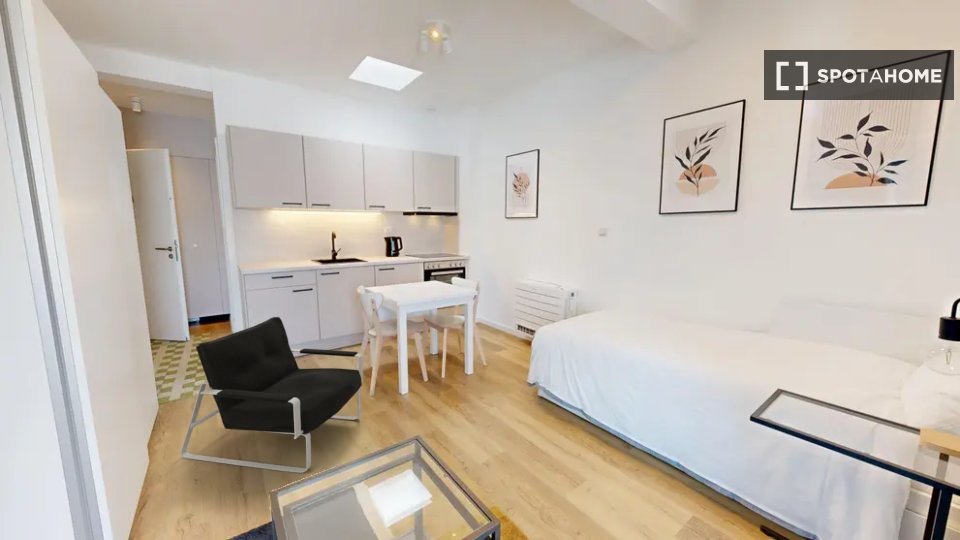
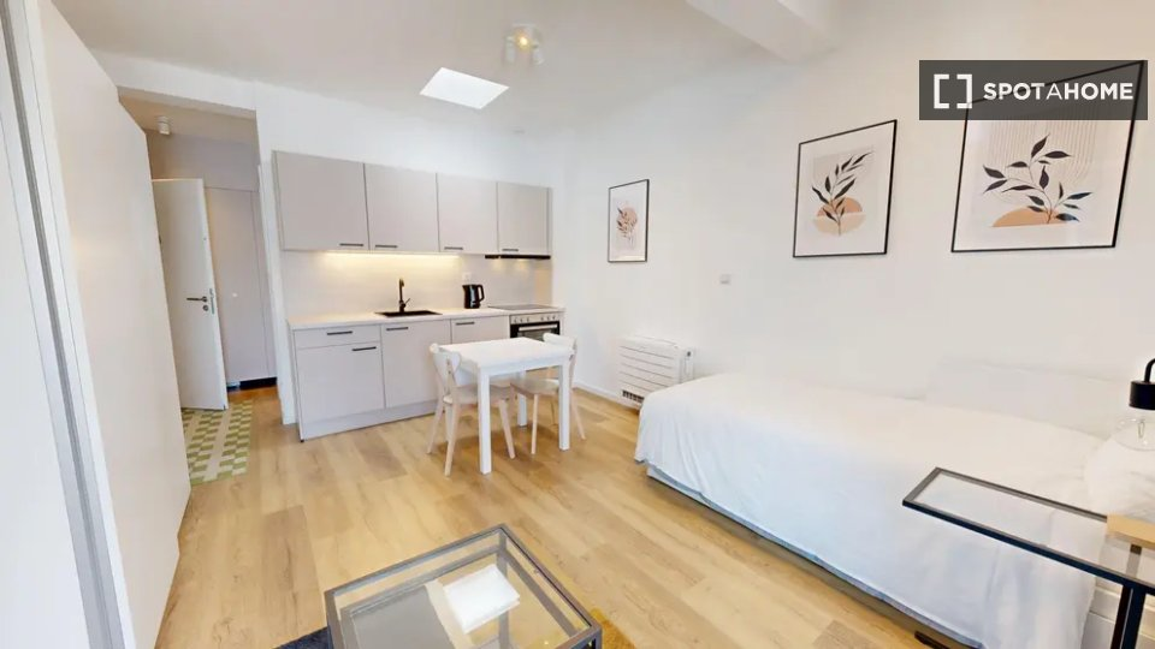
- armchair [180,316,364,474]
